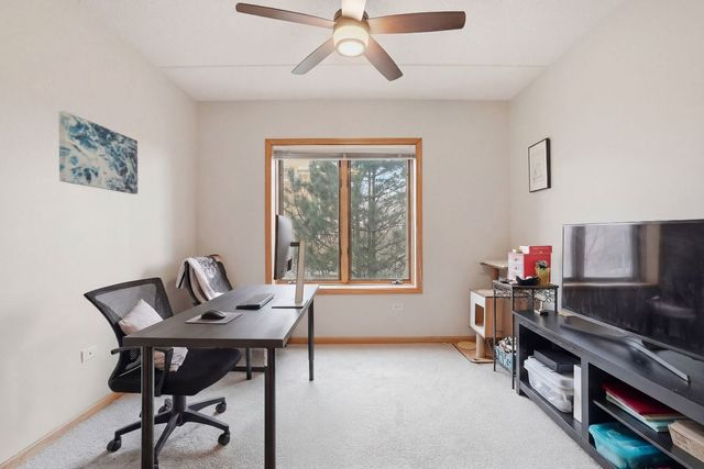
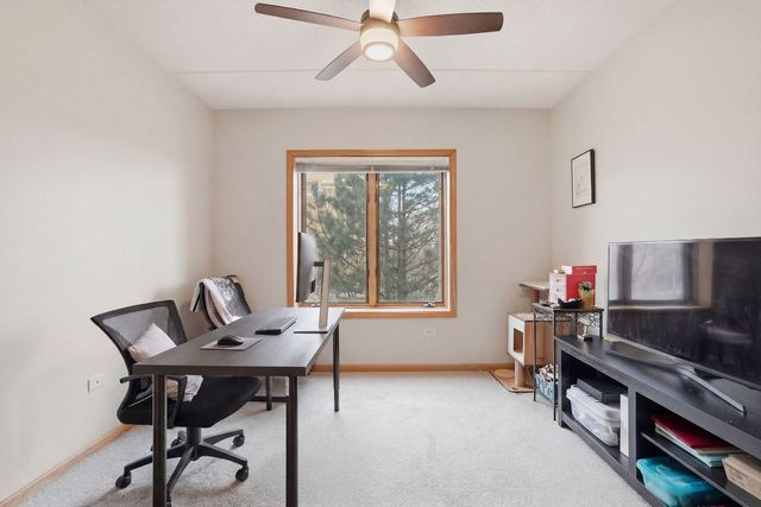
- wall art [57,110,139,196]
